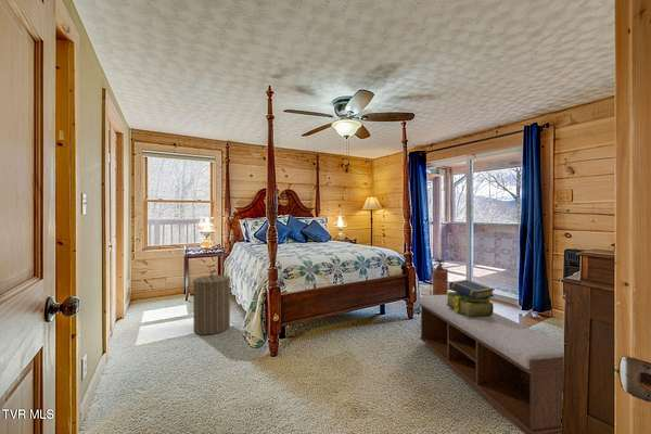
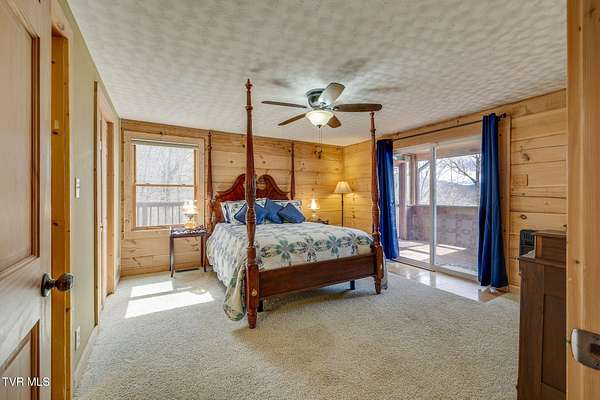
- fire extinguisher [429,259,449,295]
- laundry hamper [192,269,231,335]
- bench [419,294,565,434]
- stack of books [446,279,496,318]
